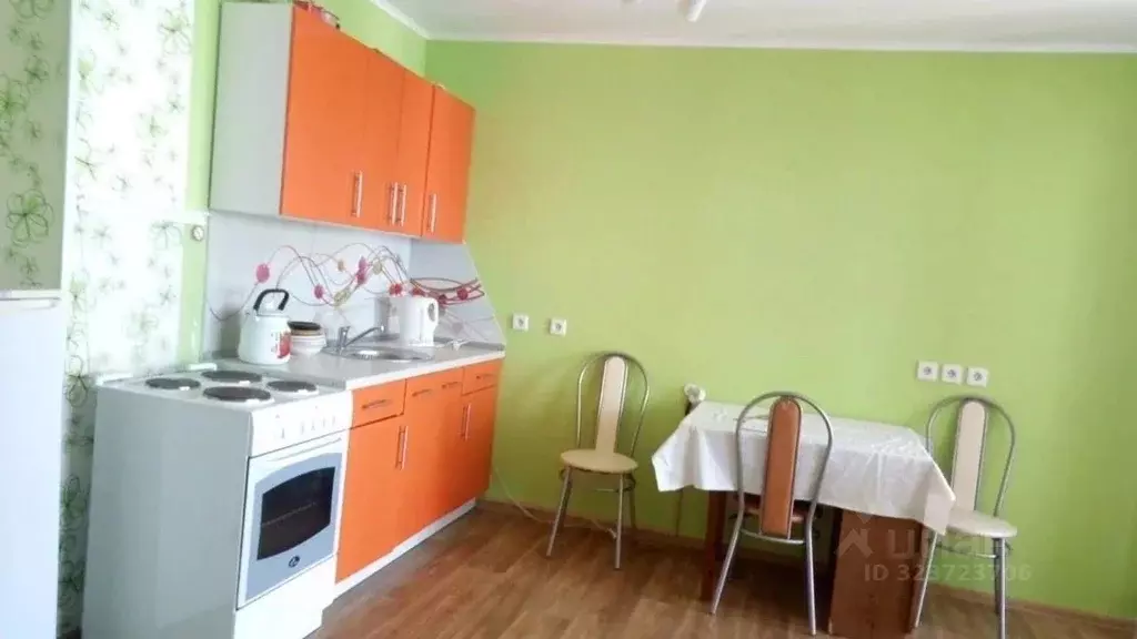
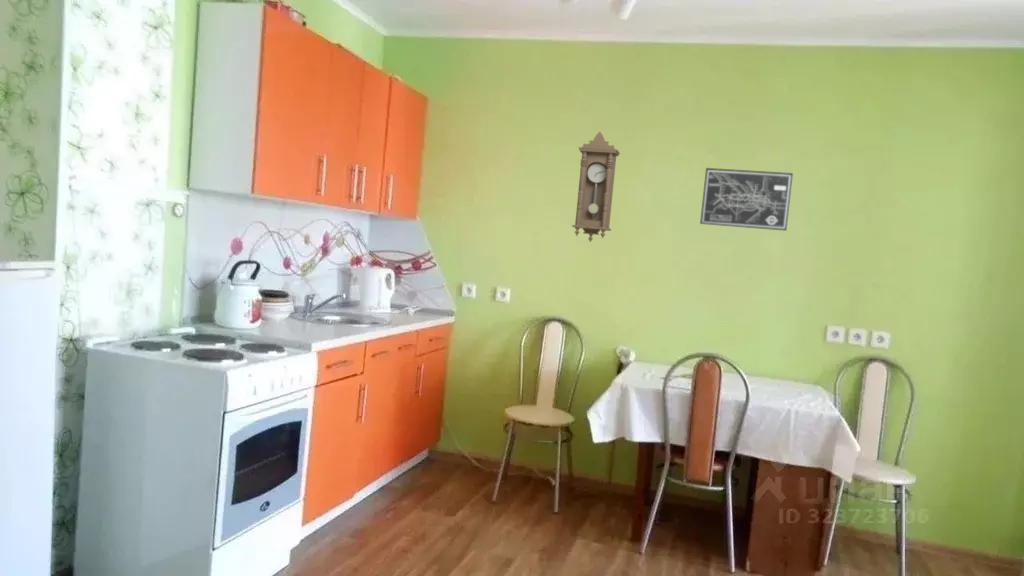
+ wall art [699,167,794,232]
+ pendulum clock [571,131,621,243]
